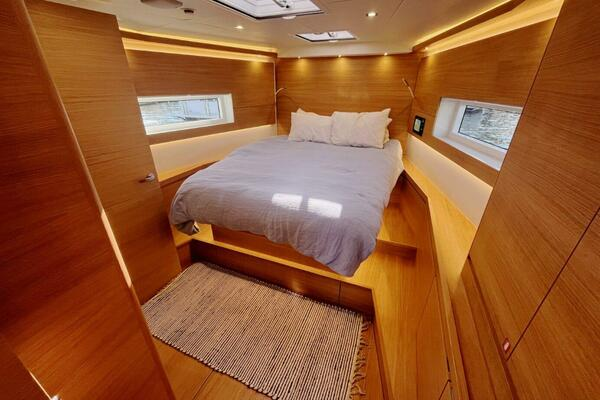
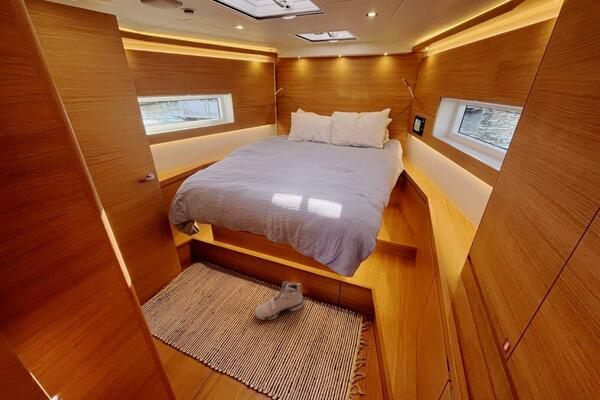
+ sneaker [254,280,305,321]
